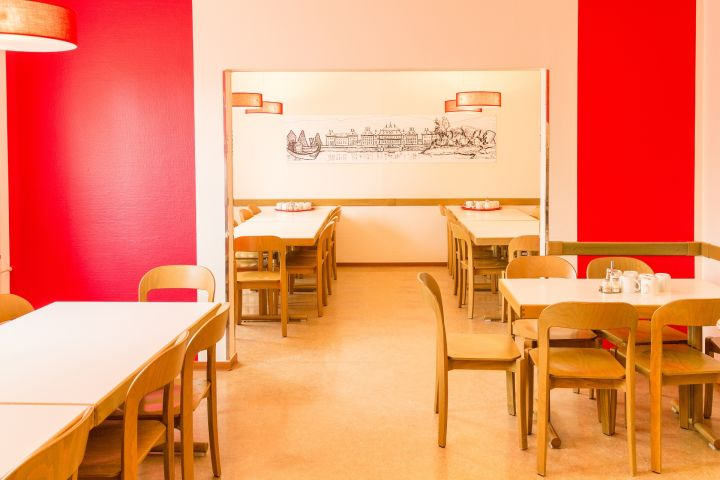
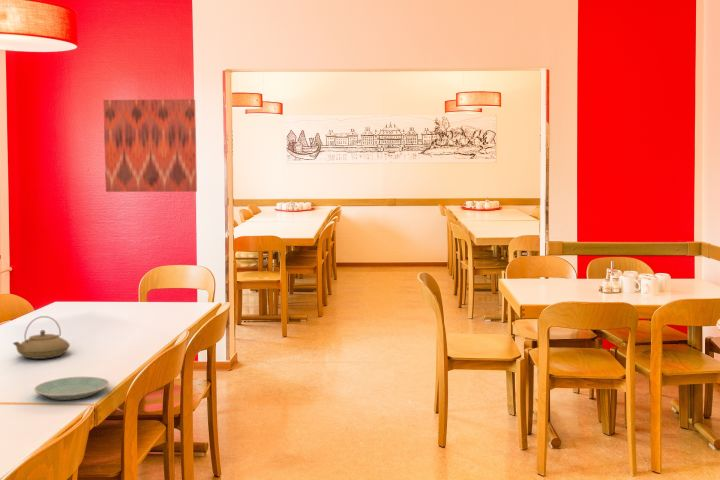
+ wall art [103,98,198,193]
+ teapot [12,315,71,360]
+ plate [33,376,110,401]
